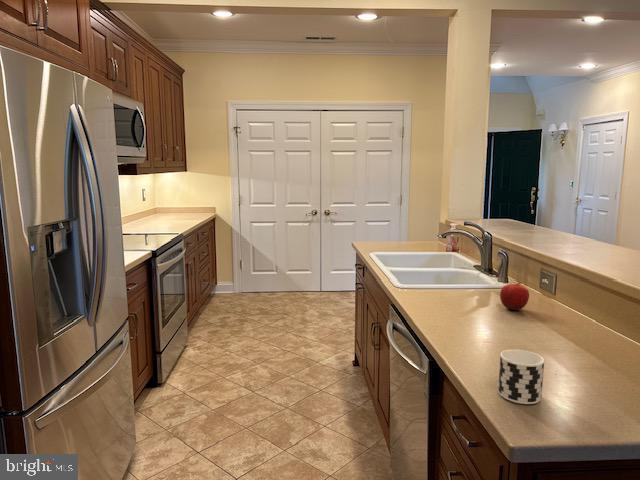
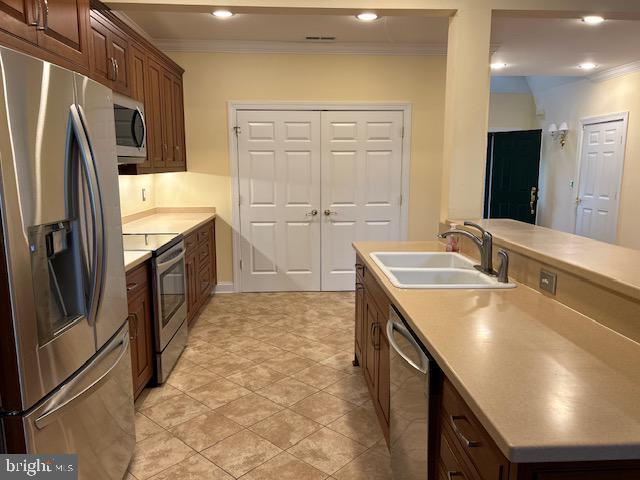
- cup [497,349,545,405]
- fruit [499,281,530,311]
